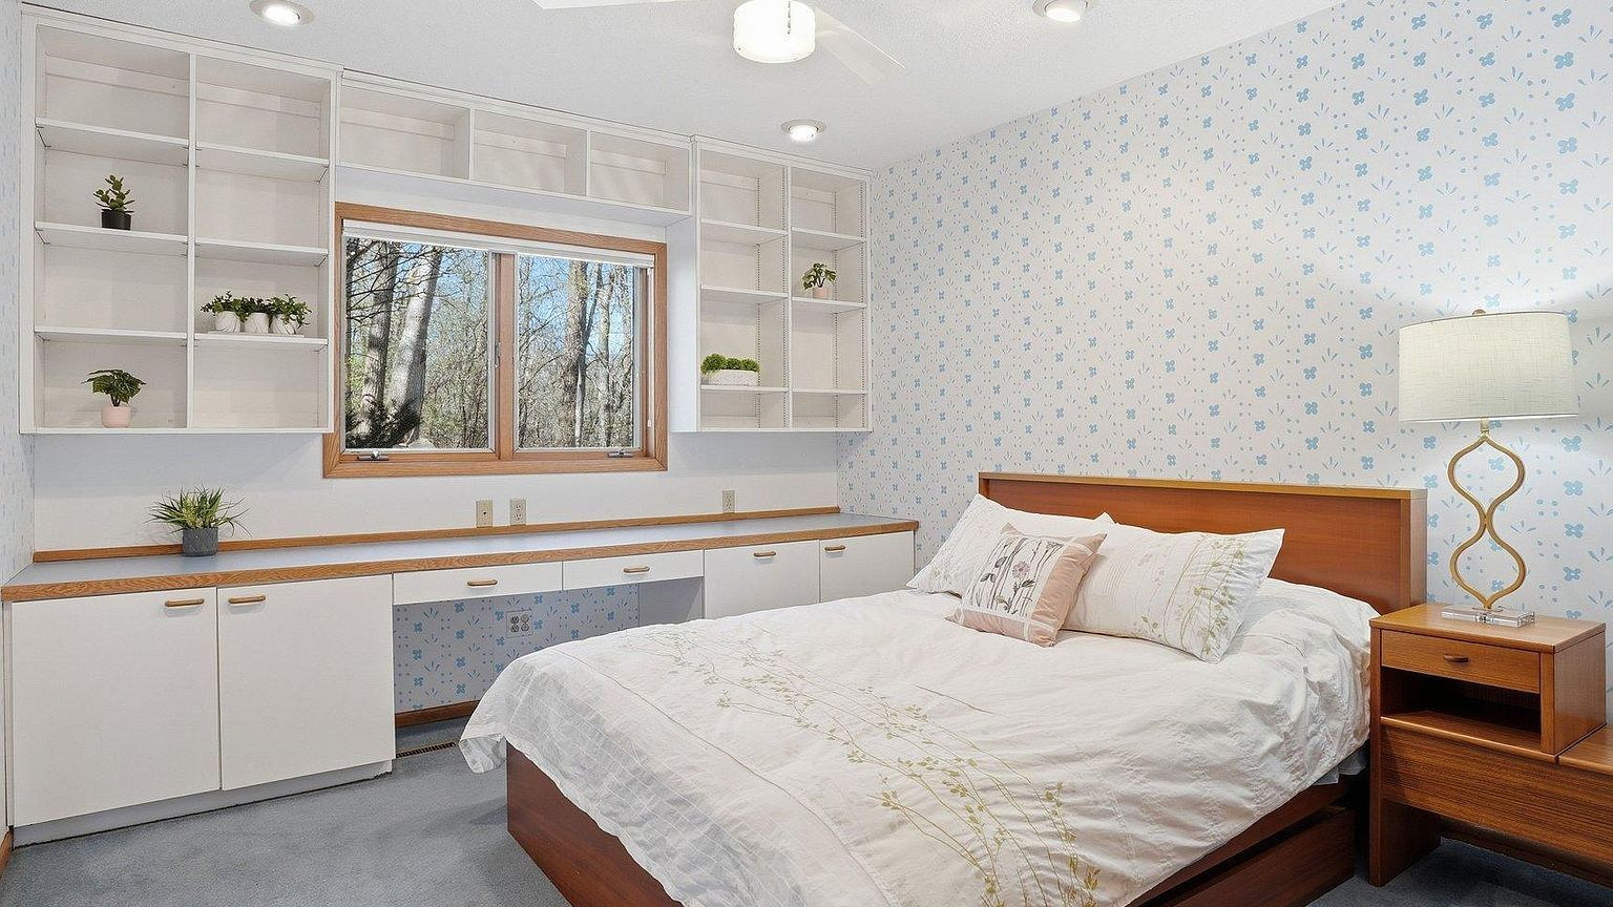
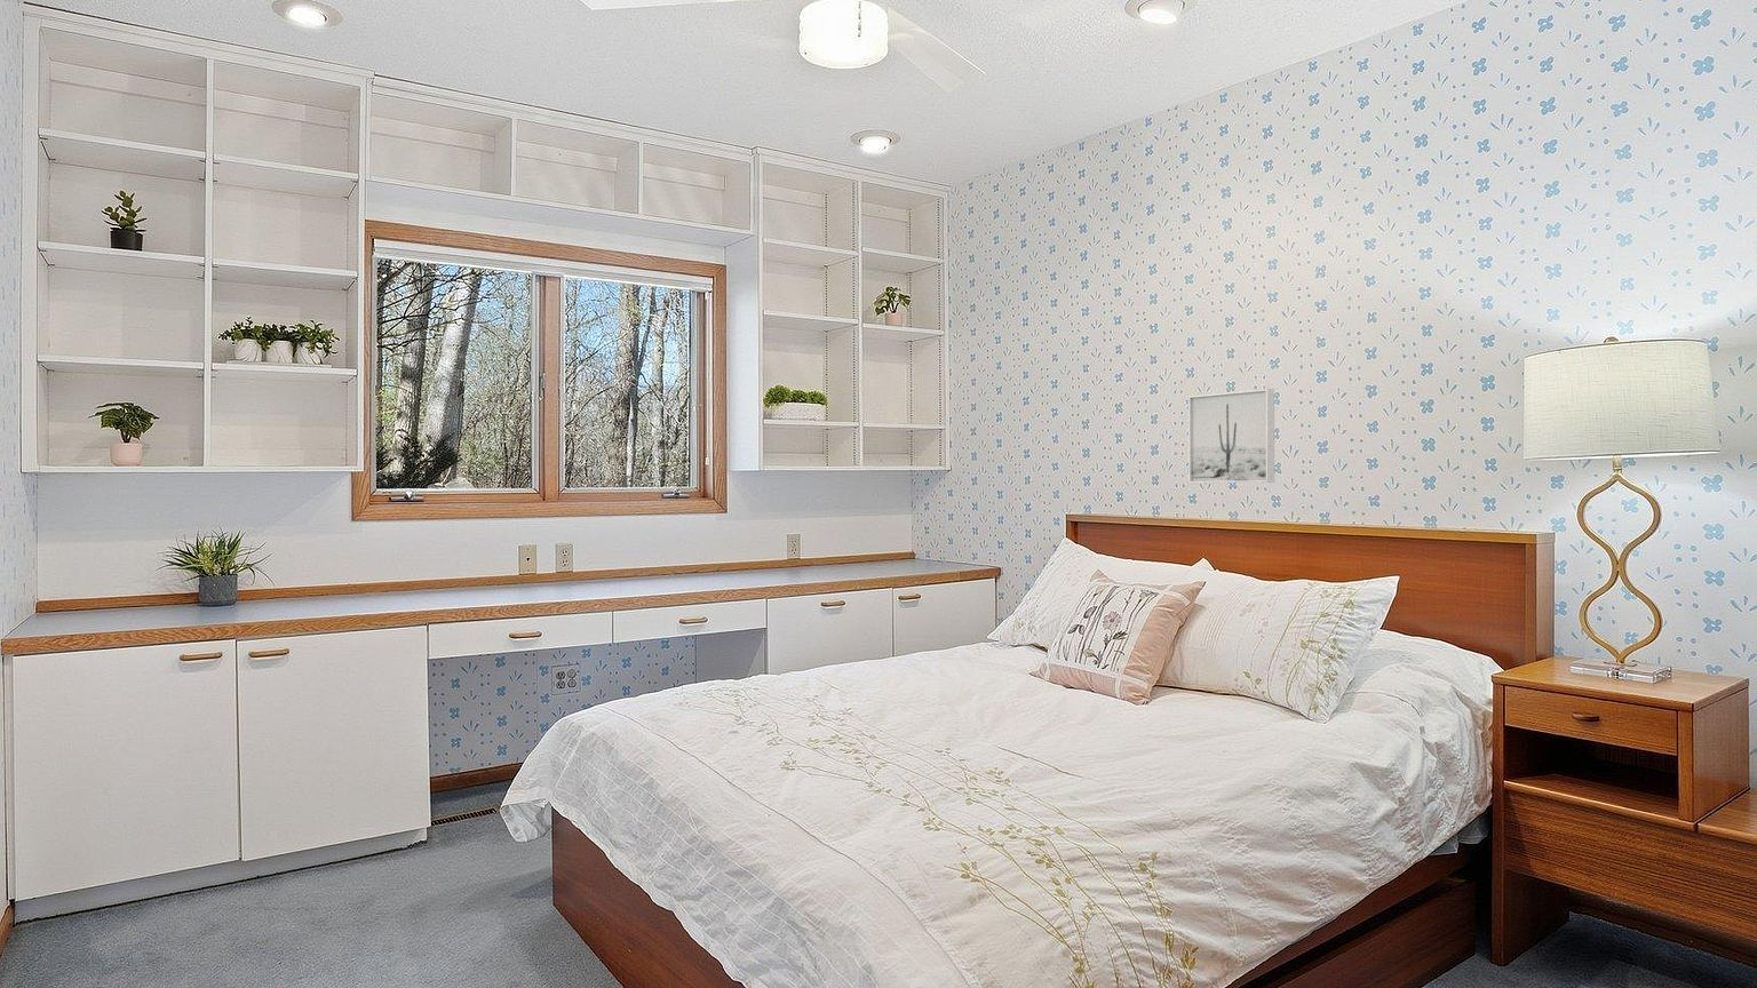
+ wall art [1187,387,1276,484]
